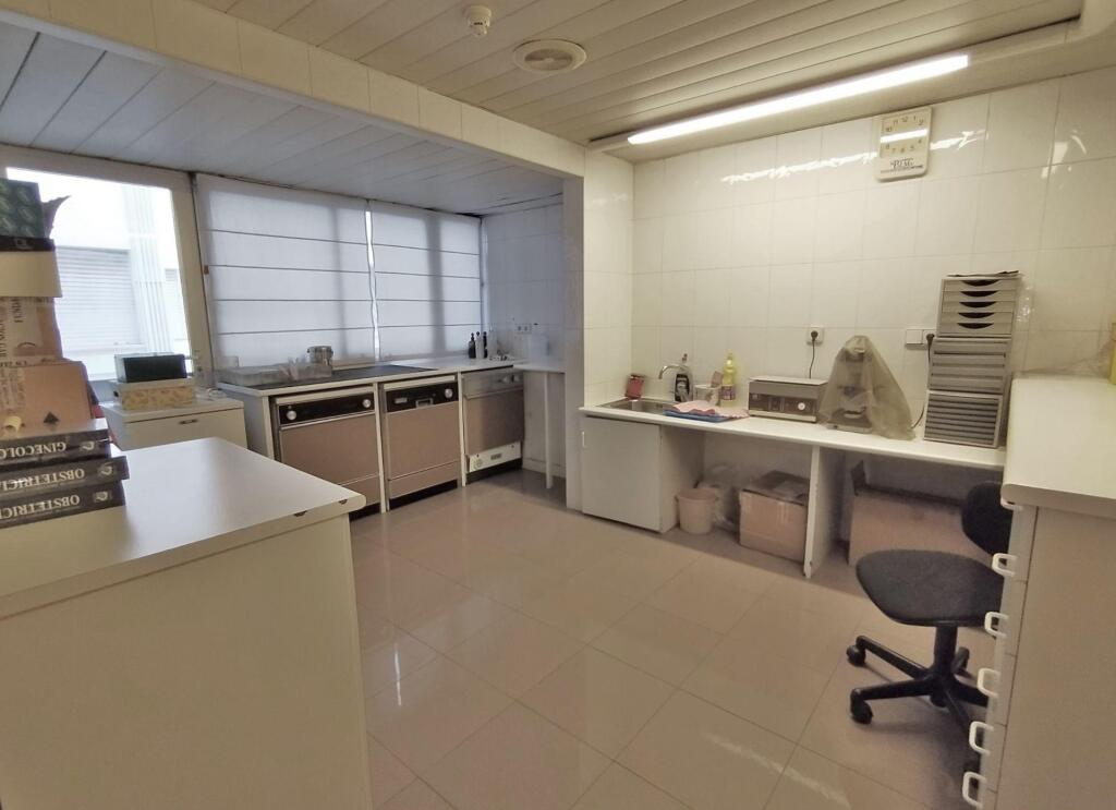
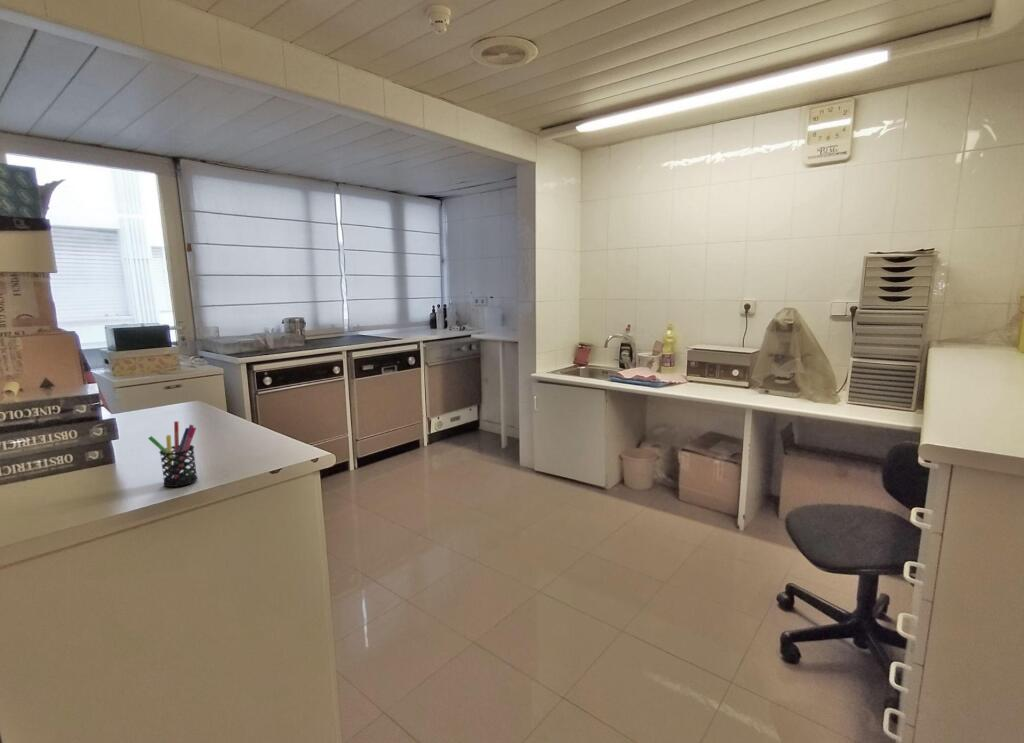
+ pen holder [147,420,199,488]
